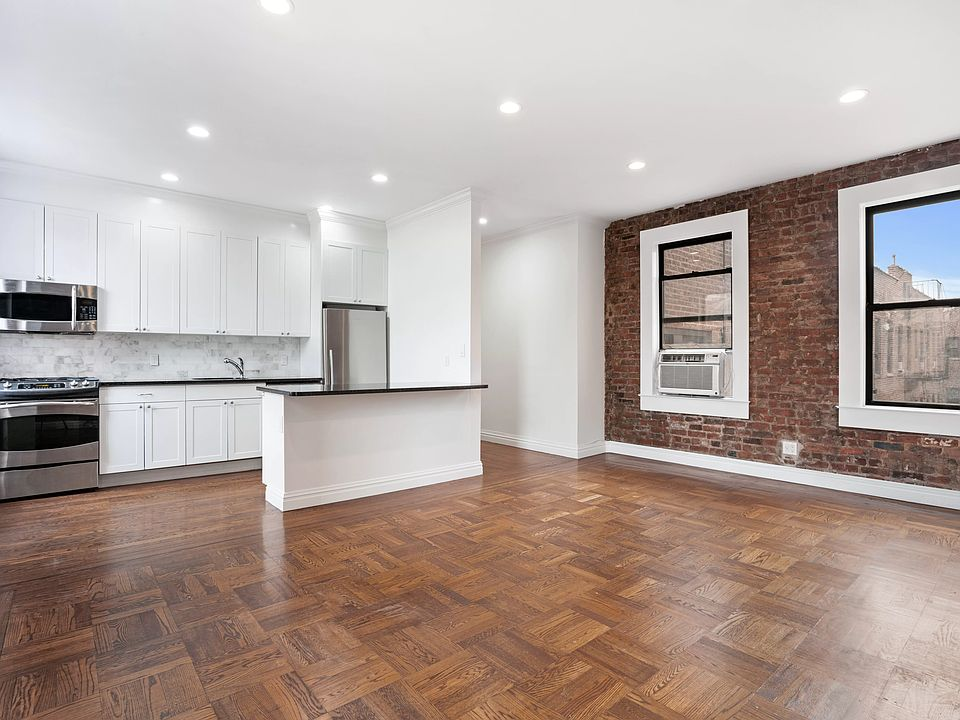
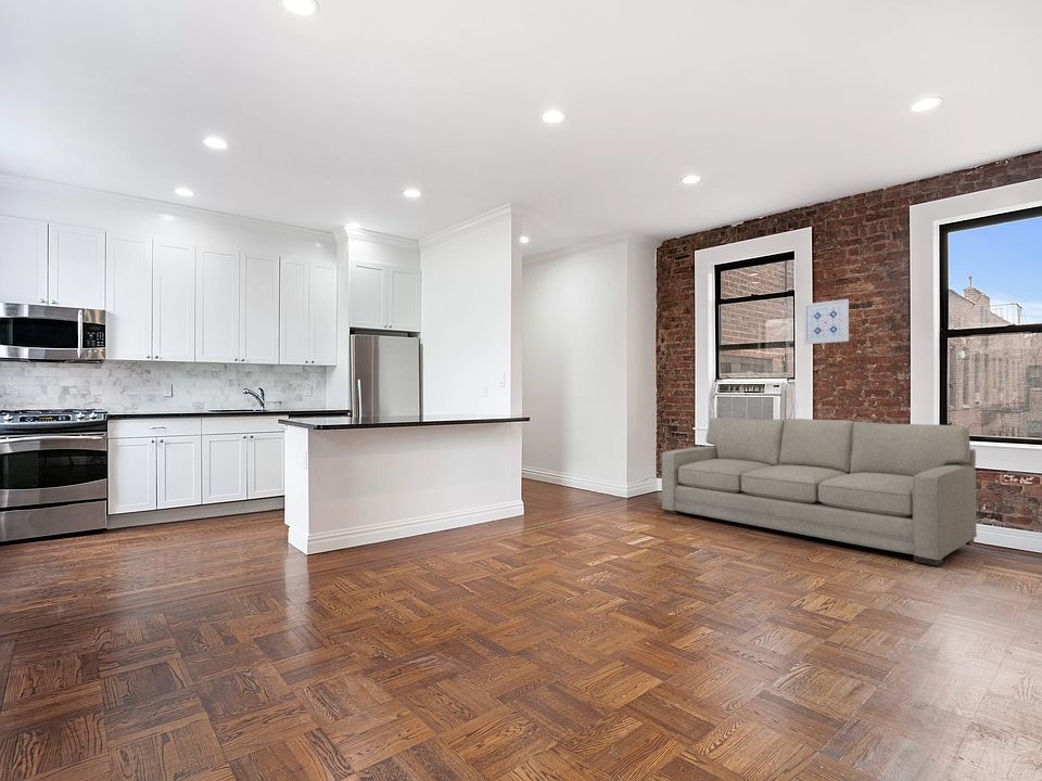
+ wall art [803,298,850,345]
+ sofa [661,417,978,567]
